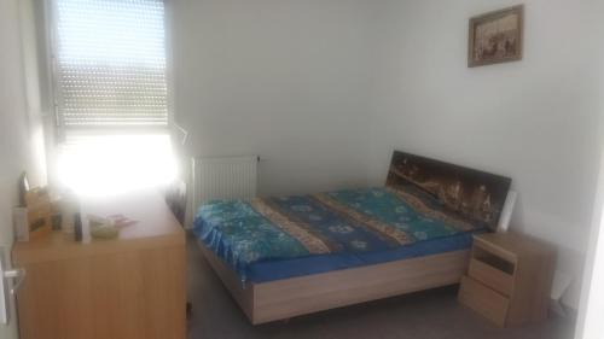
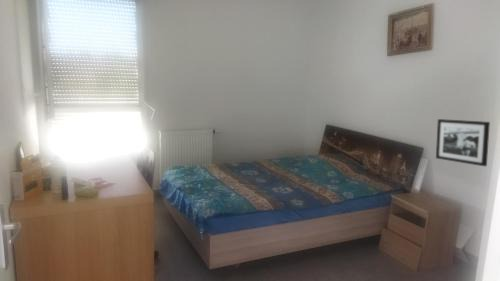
+ picture frame [435,118,491,167]
